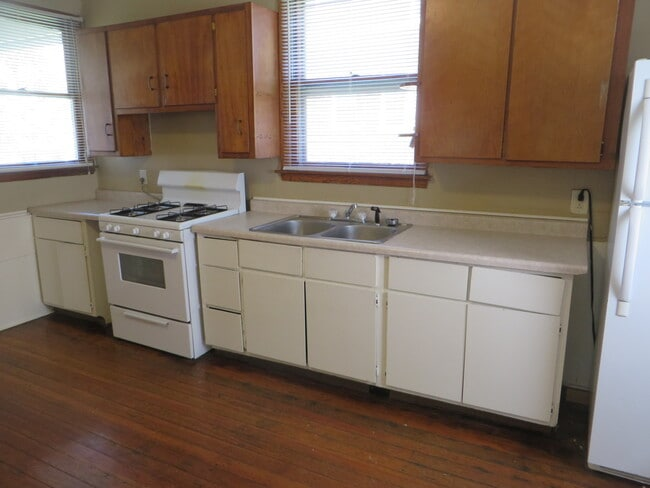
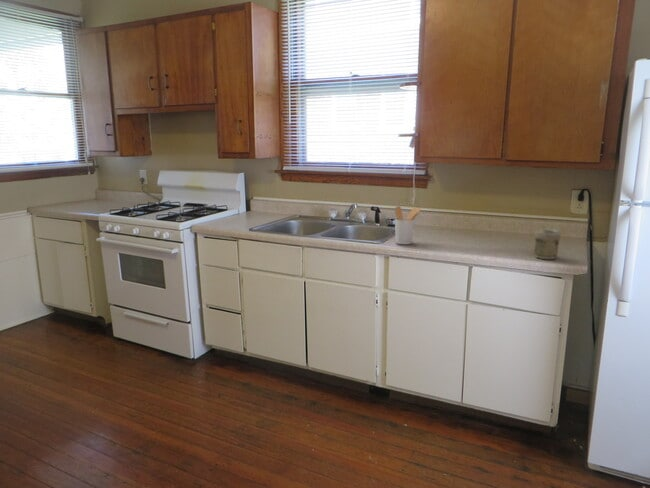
+ jar [533,228,562,260]
+ utensil holder [394,205,422,245]
